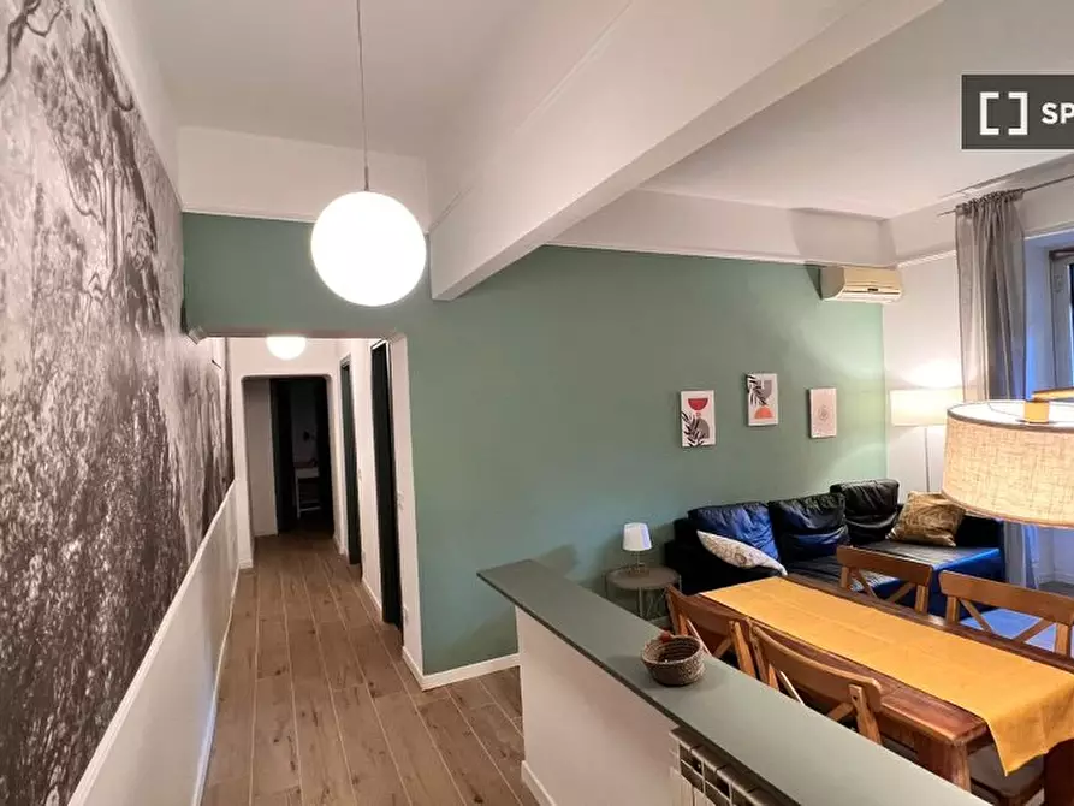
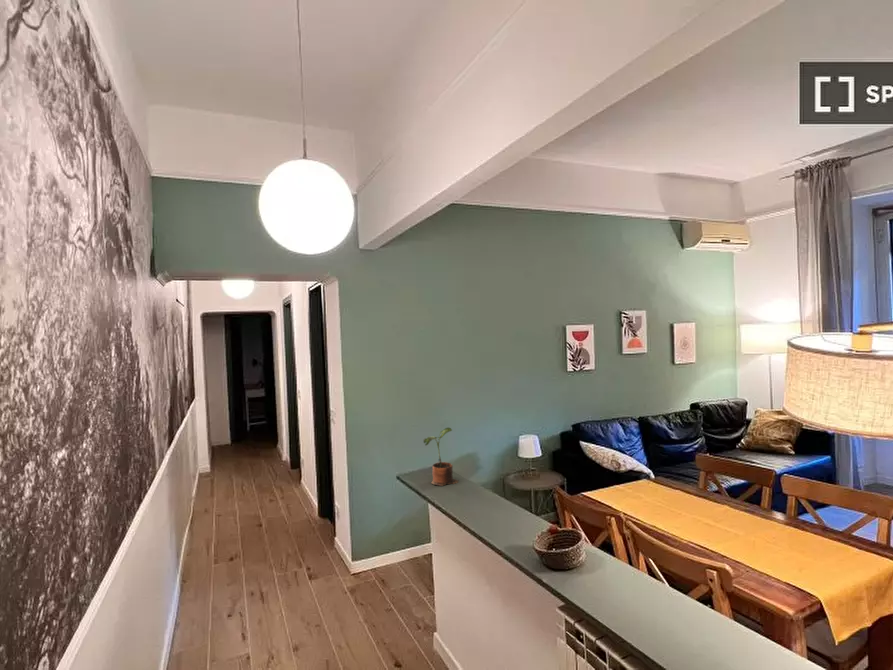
+ potted plant [423,427,459,487]
